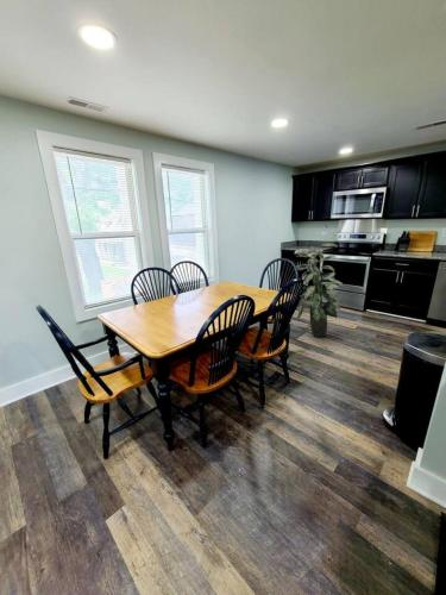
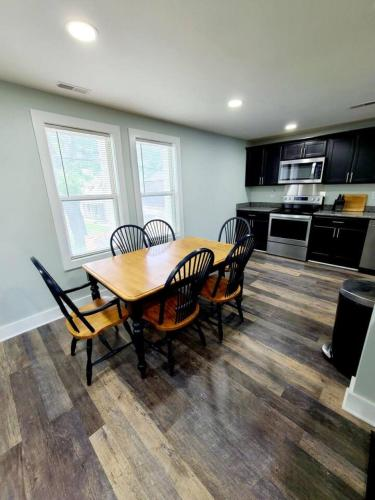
- indoor plant [294,243,344,338]
